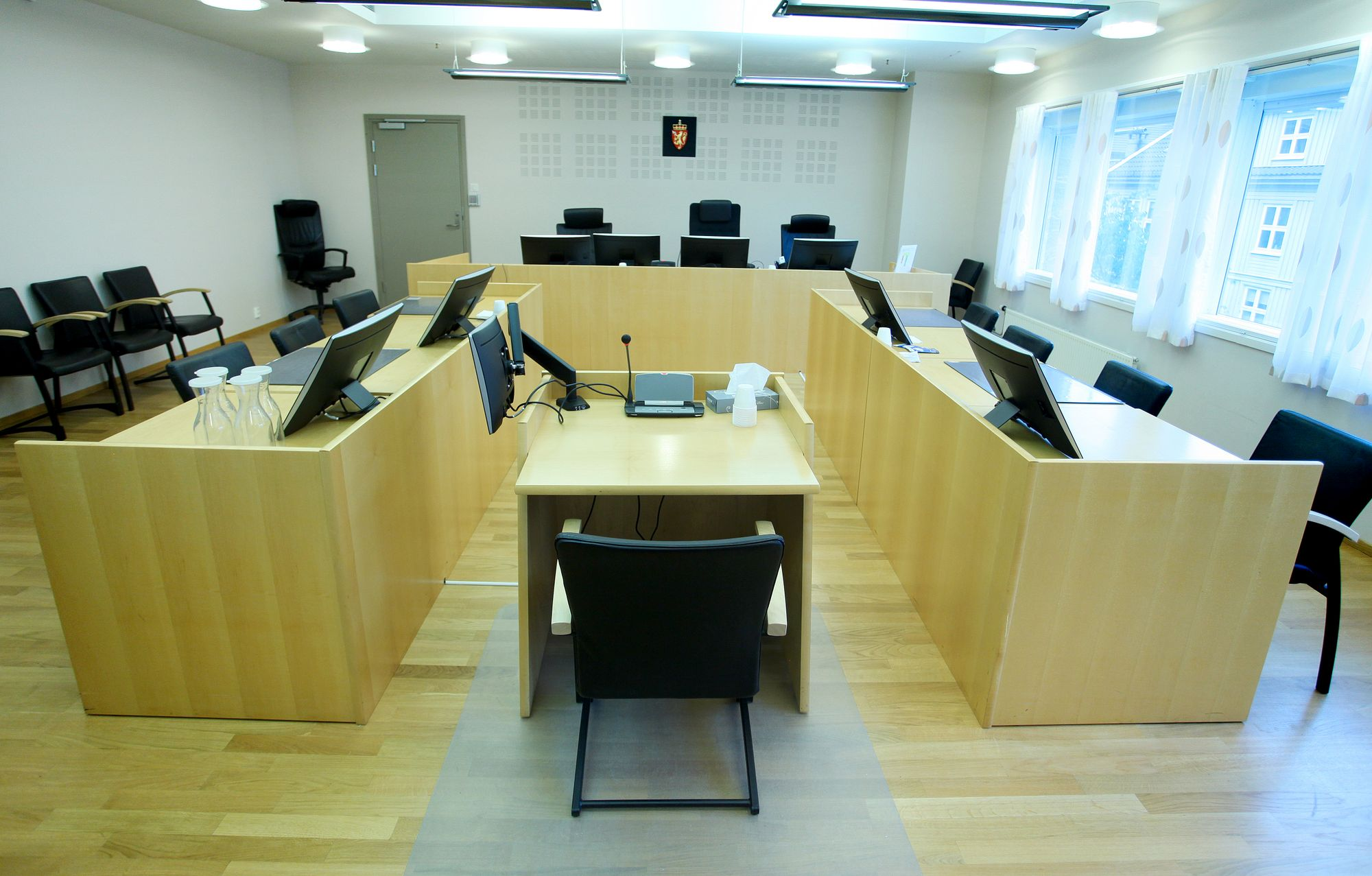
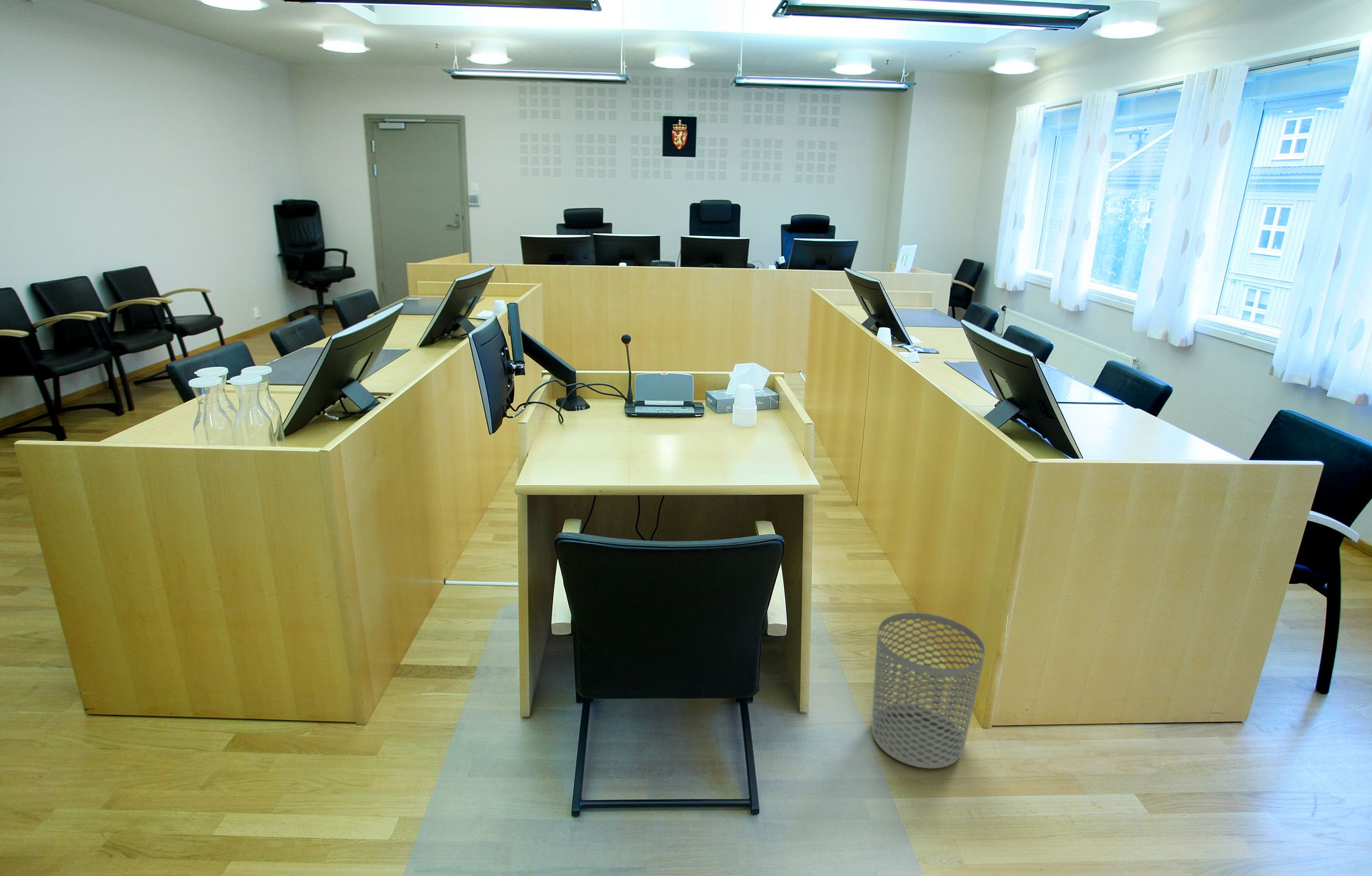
+ waste bin [871,612,986,769]
